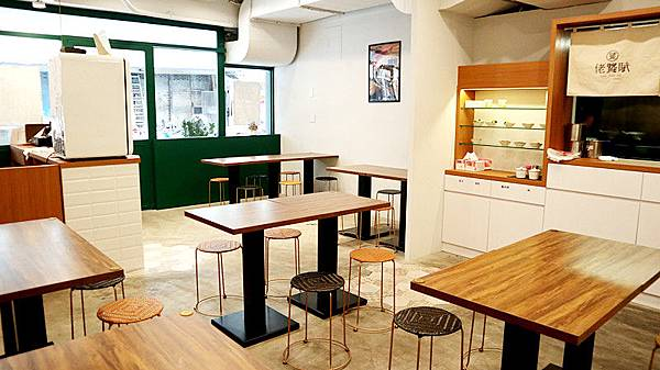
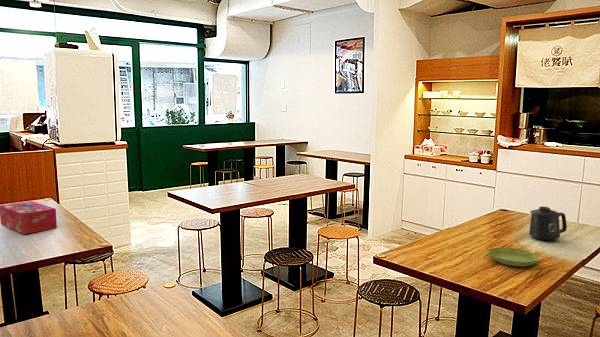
+ mug [528,206,568,242]
+ saucer [487,247,540,267]
+ tissue box [0,200,58,235]
